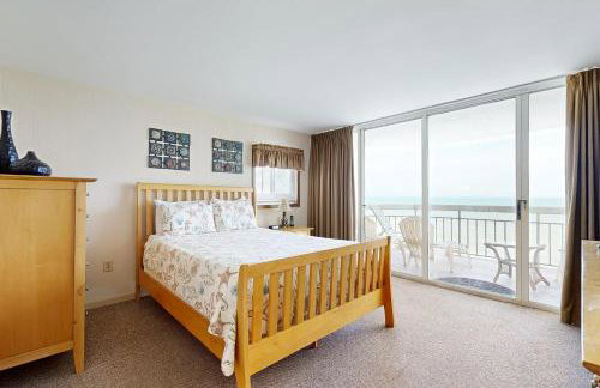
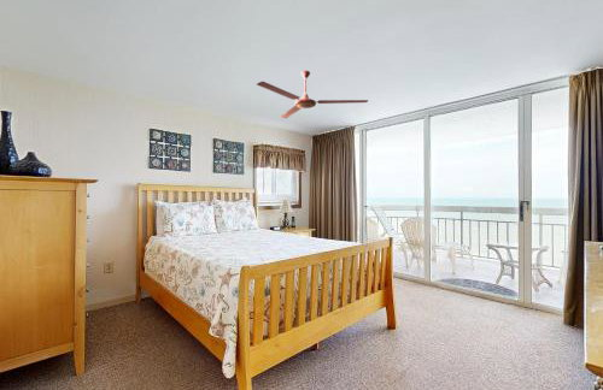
+ ceiling fan [256,70,369,119]
